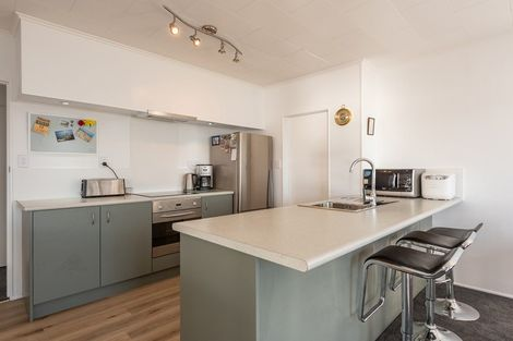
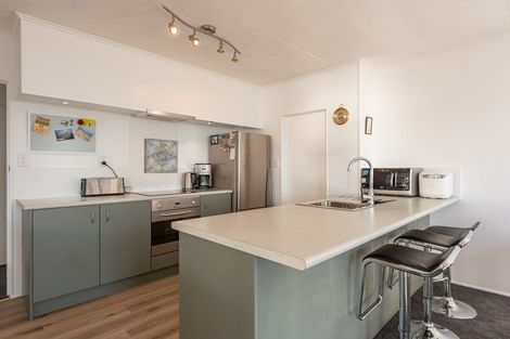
+ wall art [143,138,179,174]
